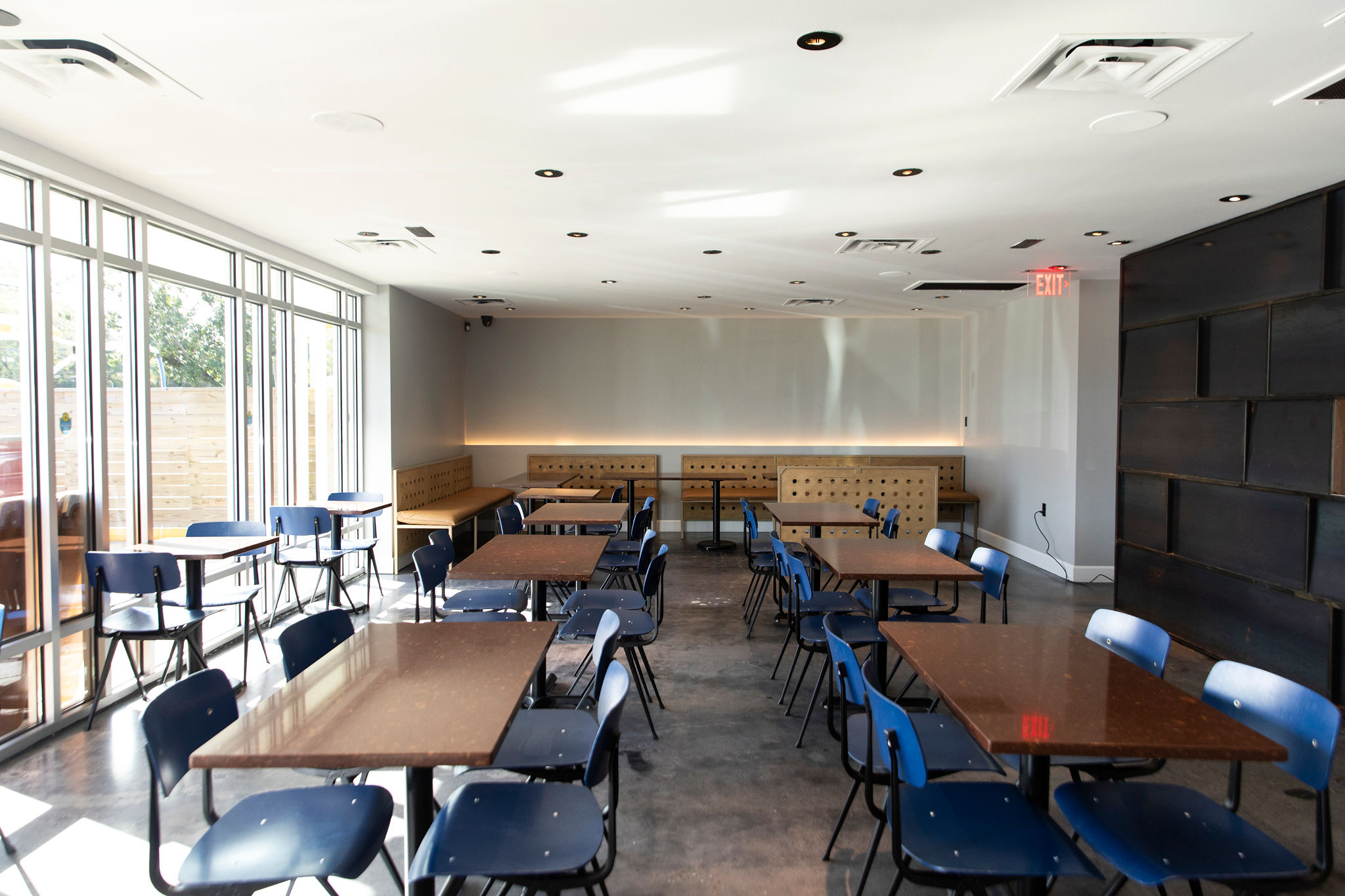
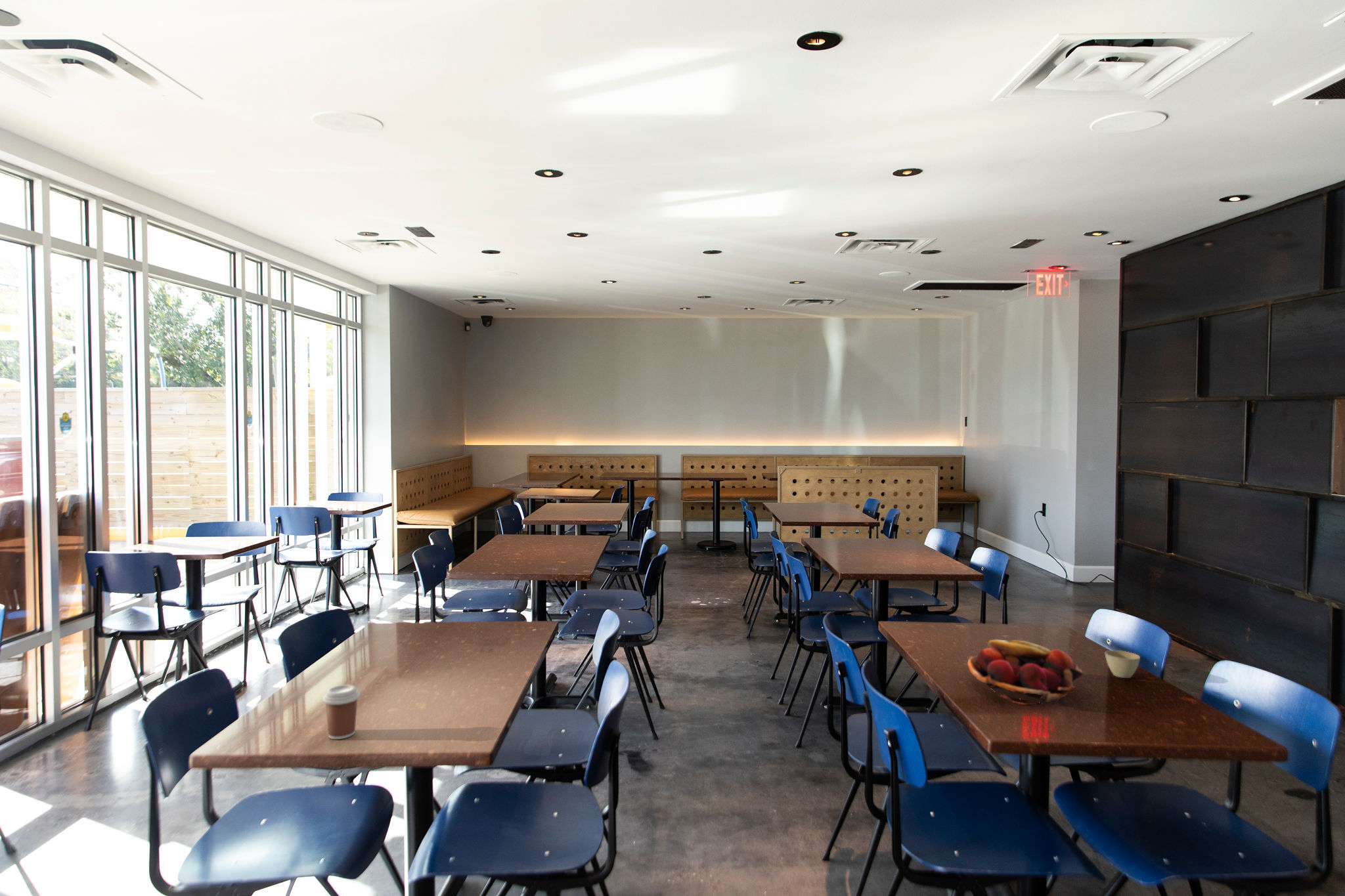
+ flower pot [1105,650,1141,679]
+ coffee cup [322,684,361,740]
+ fruit basket [967,639,1084,706]
